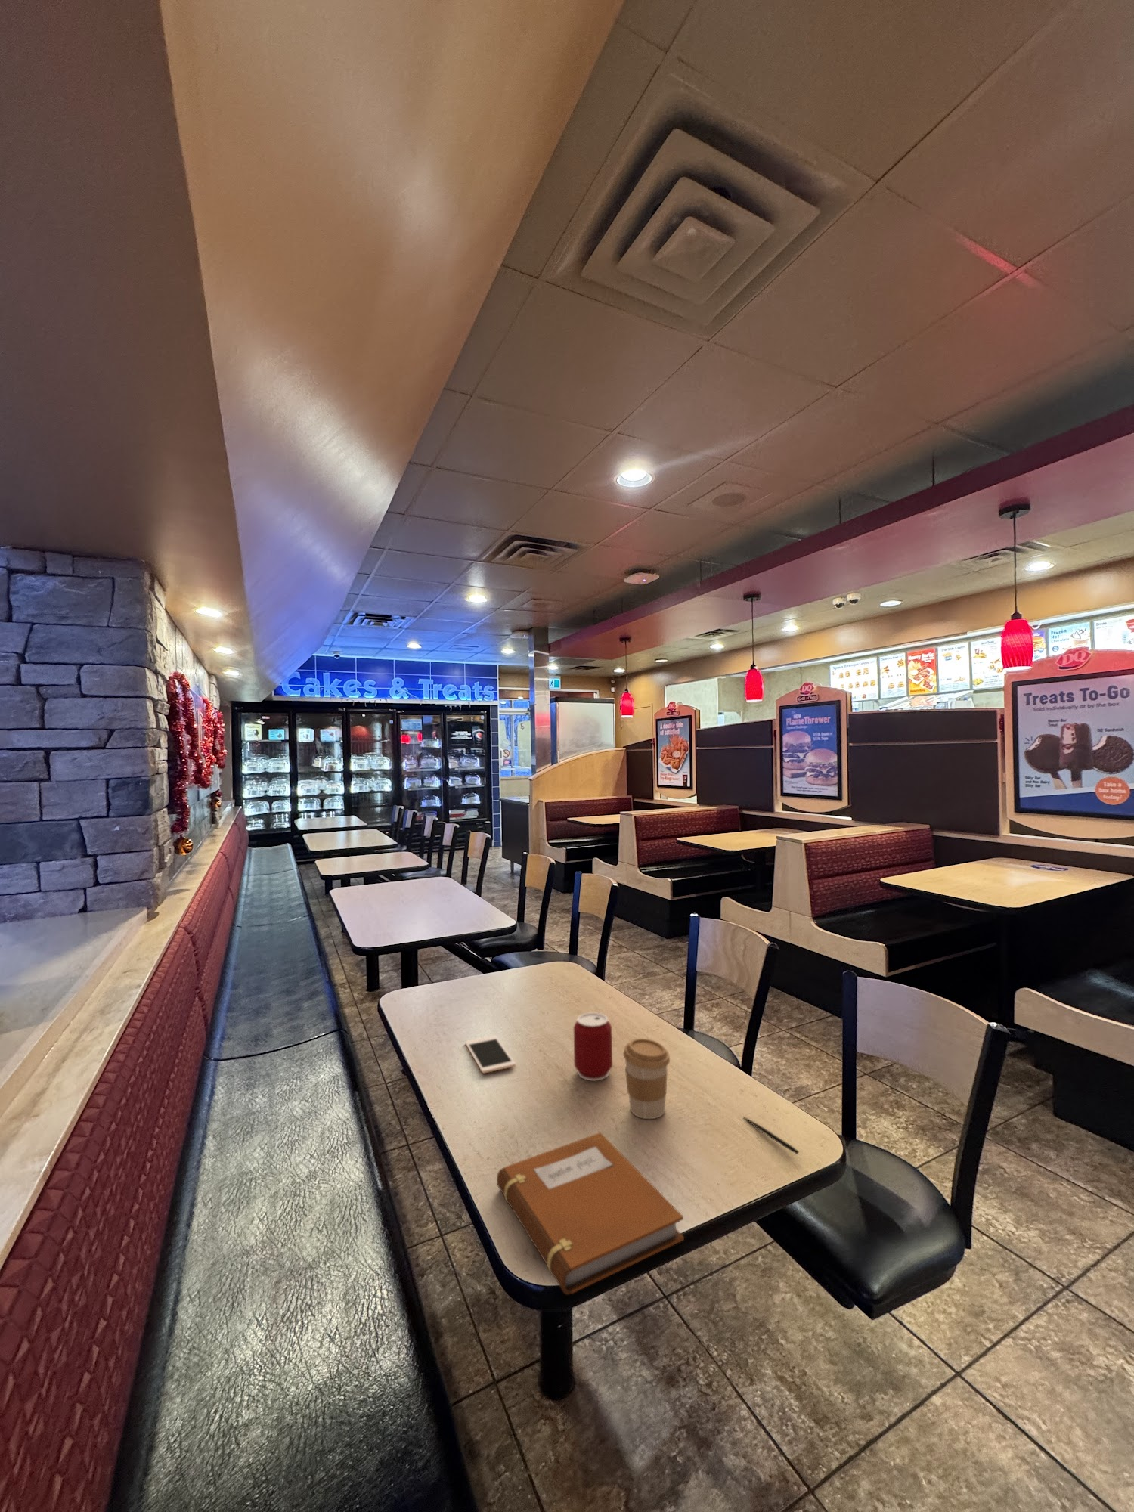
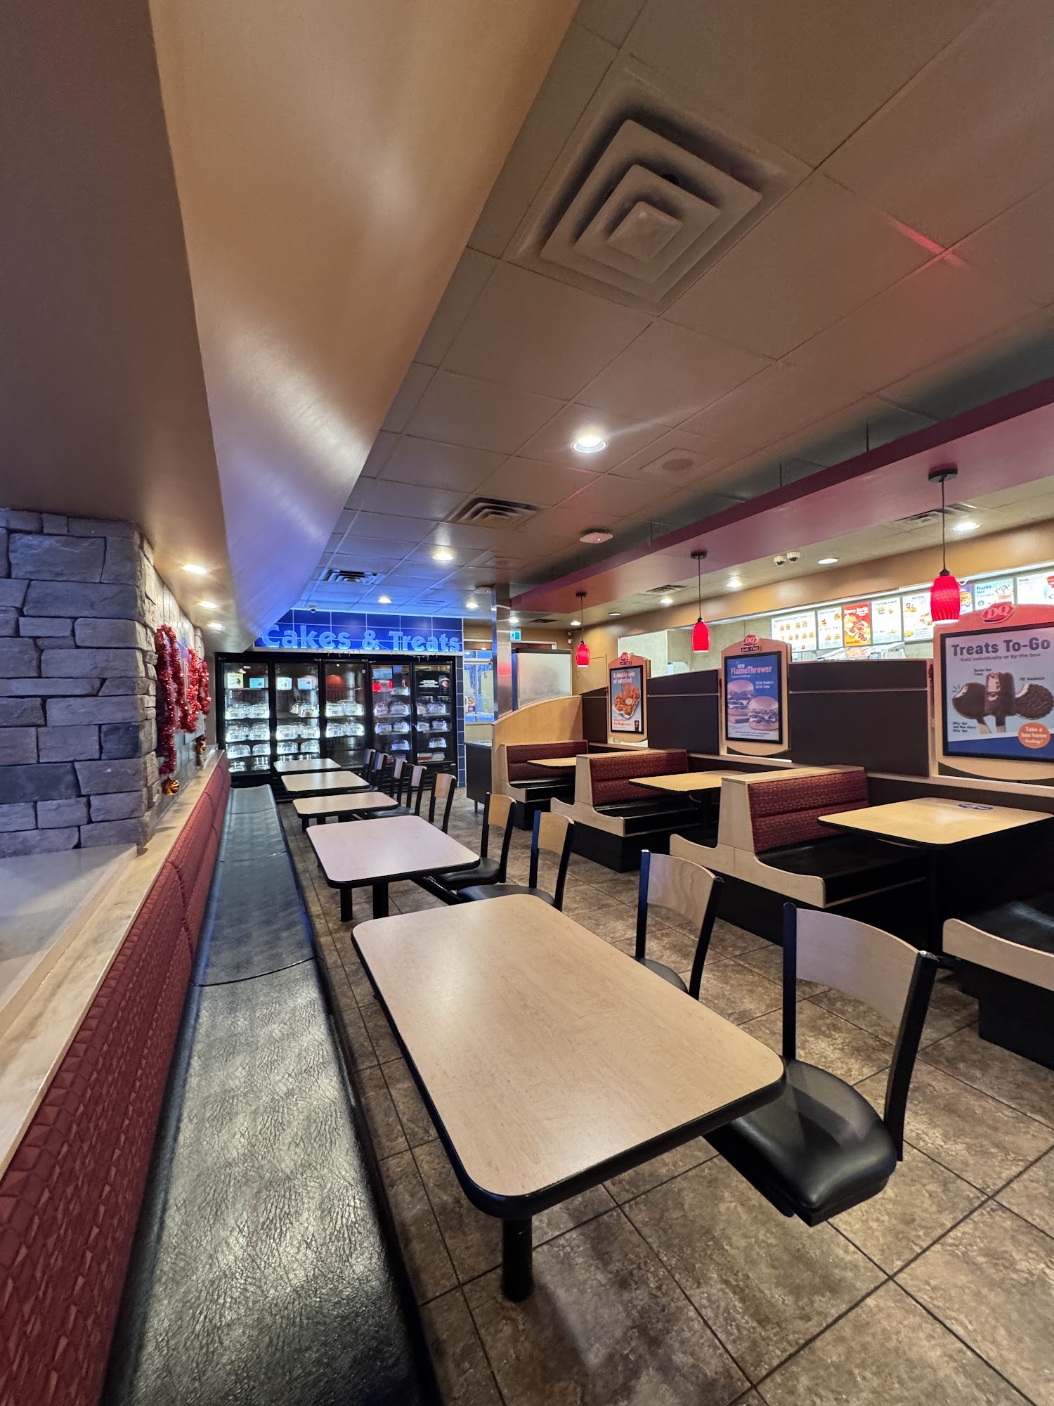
- can [573,1012,613,1082]
- coffee cup [622,1038,671,1119]
- cell phone [465,1035,516,1074]
- notebook [496,1132,685,1295]
- pen [742,1116,799,1155]
